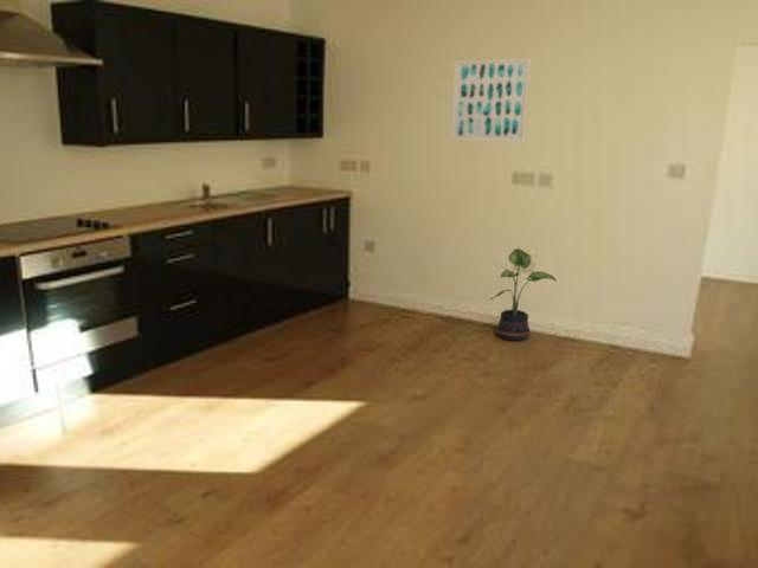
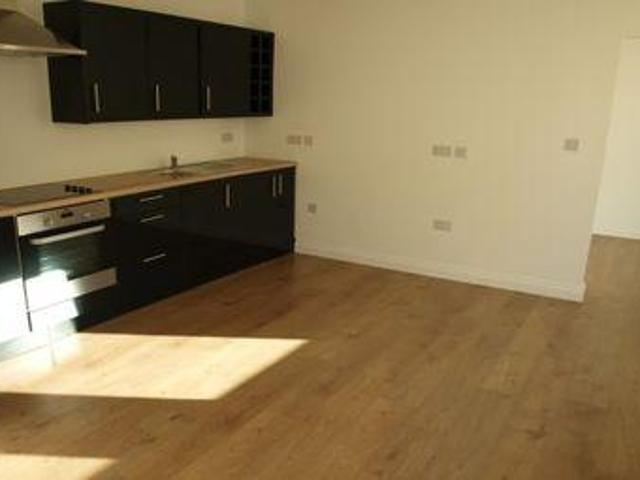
- wall art [450,57,532,143]
- potted plant [489,247,558,342]
